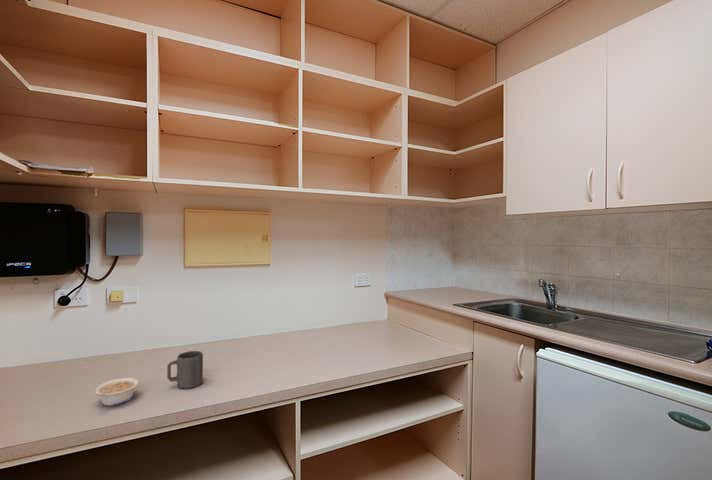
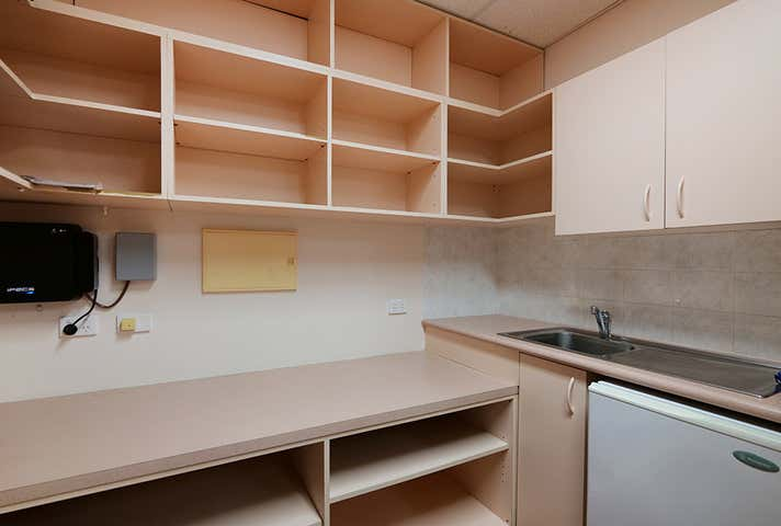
- mug [166,350,204,389]
- legume [94,377,140,407]
